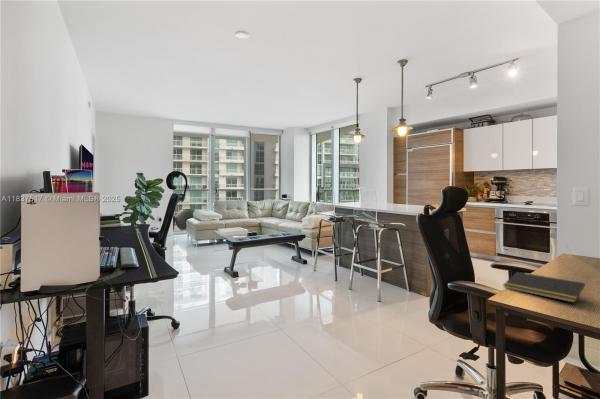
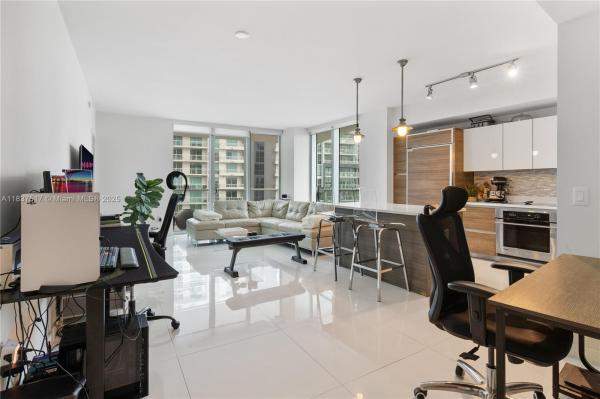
- notepad [502,271,586,304]
